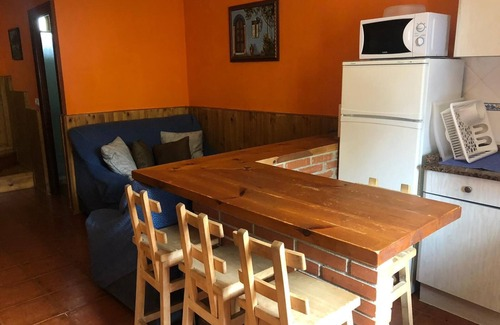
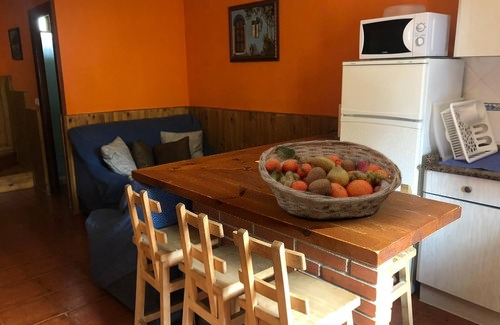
+ fruit basket [258,139,403,221]
